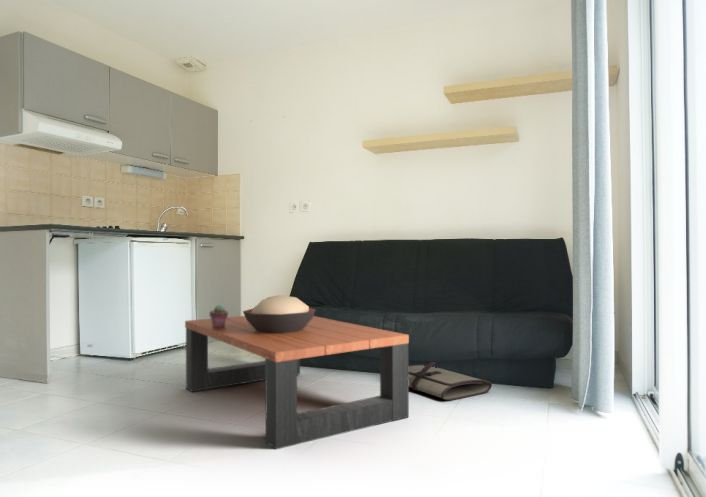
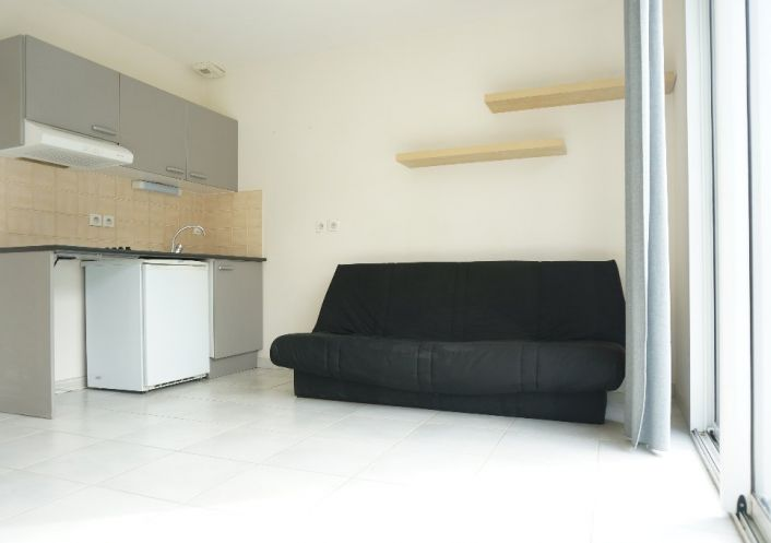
- decorative bowl [242,294,317,334]
- potted succulent [209,303,229,329]
- tool roll [408,361,493,401]
- coffee table [184,315,410,450]
